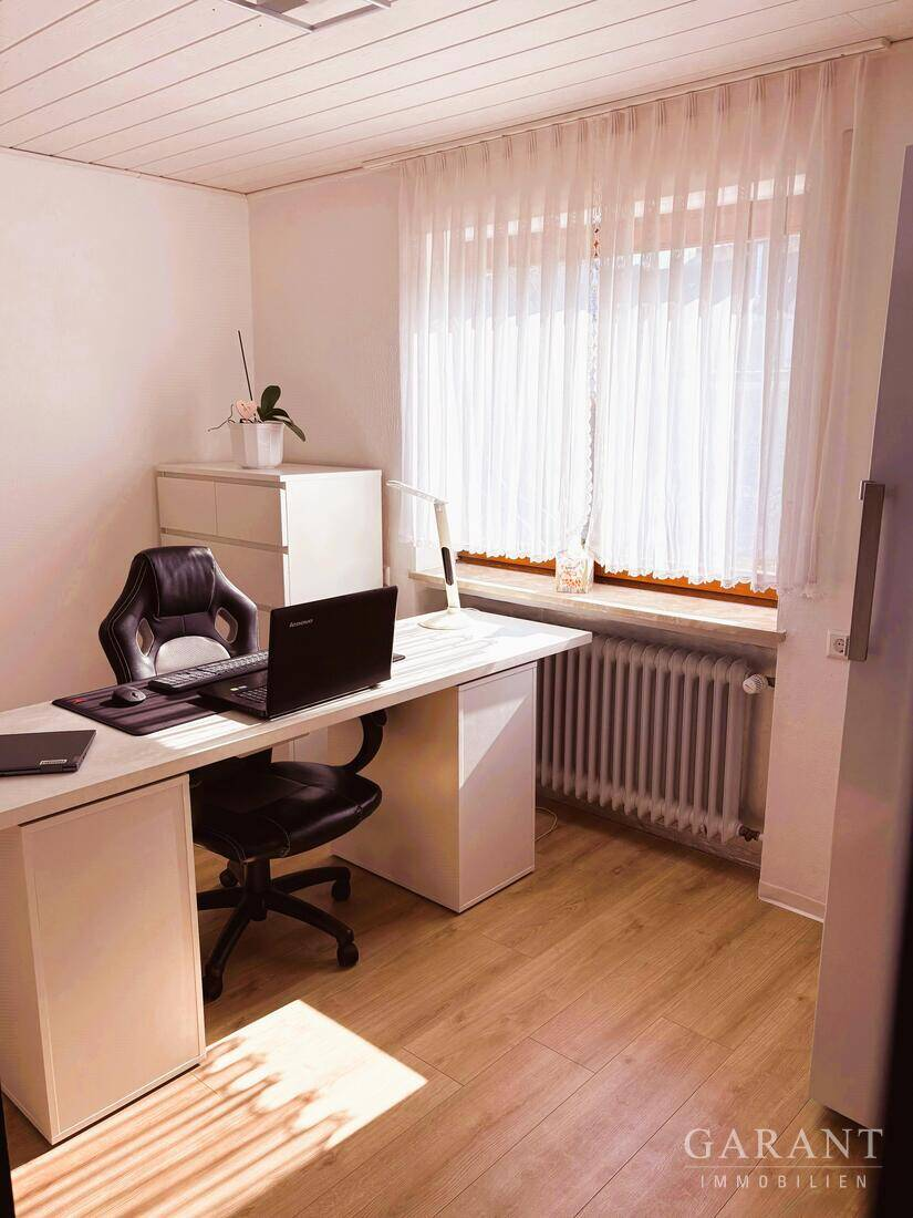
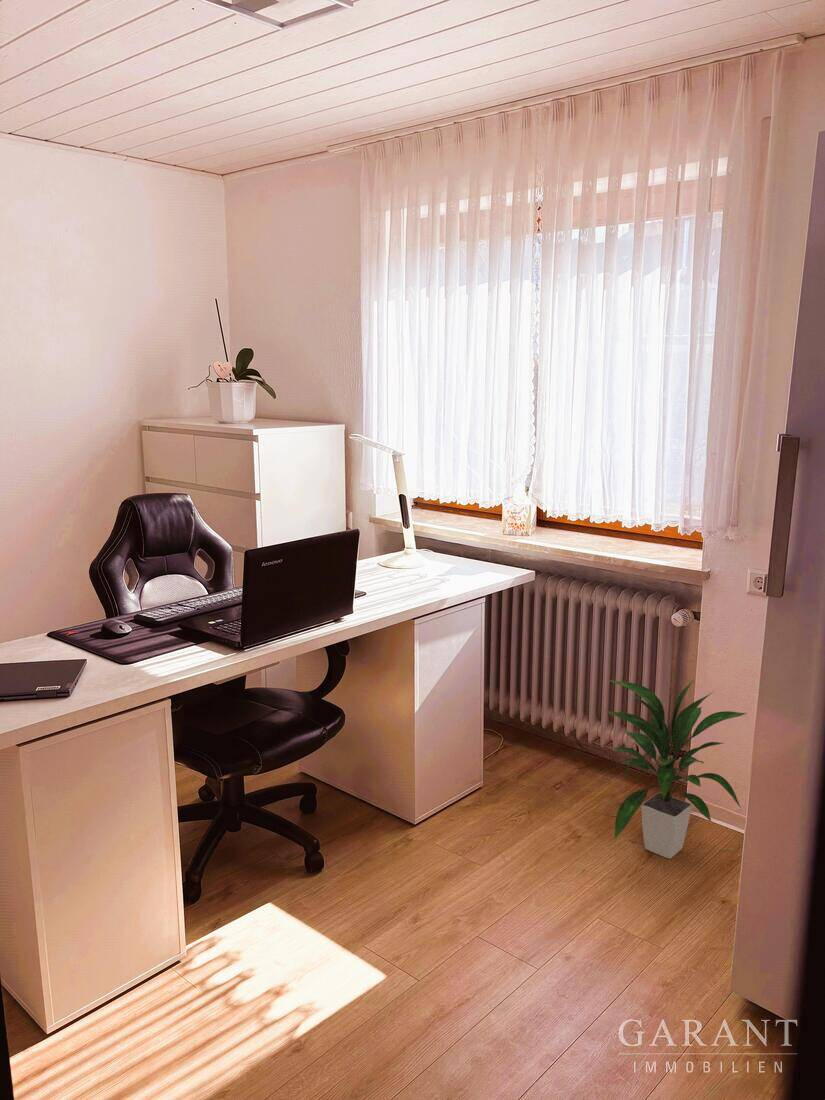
+ indoor plant [604,678,748,860]
